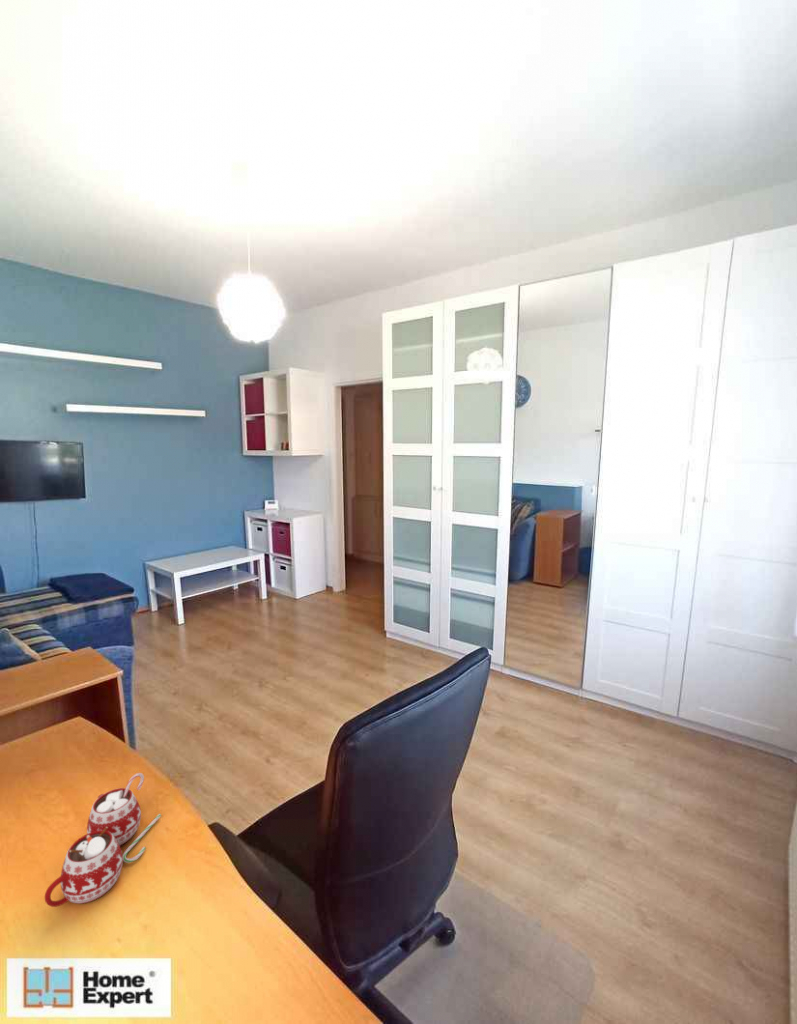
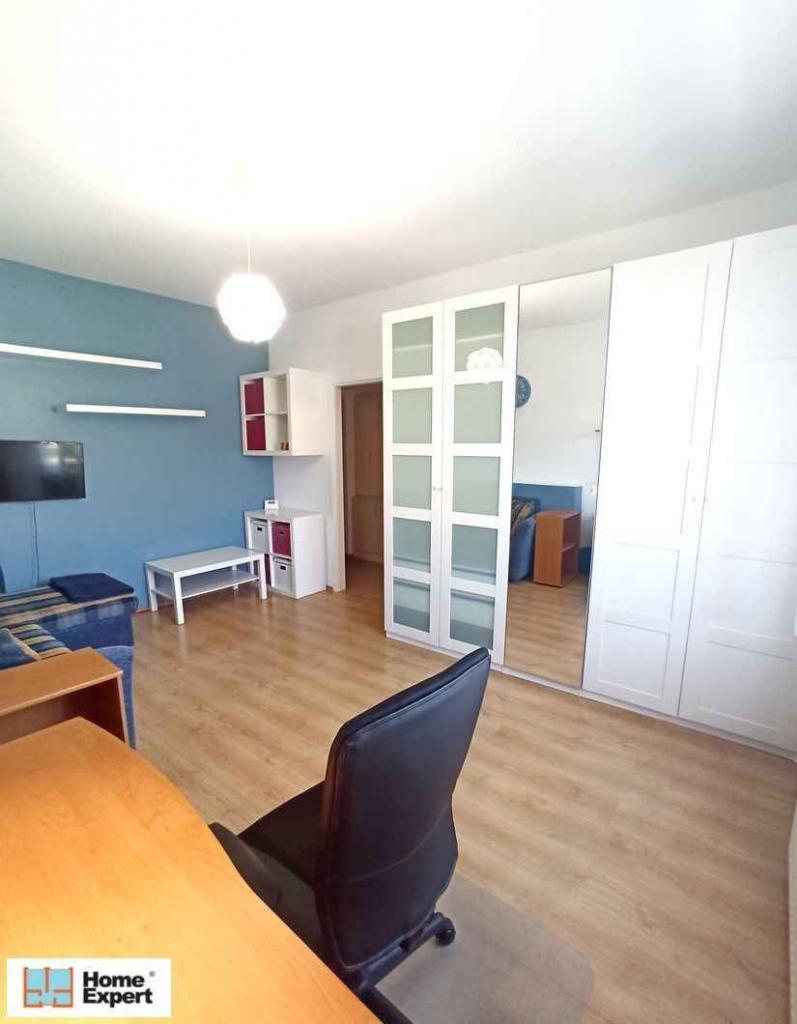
- mug [44,772,162,908]
